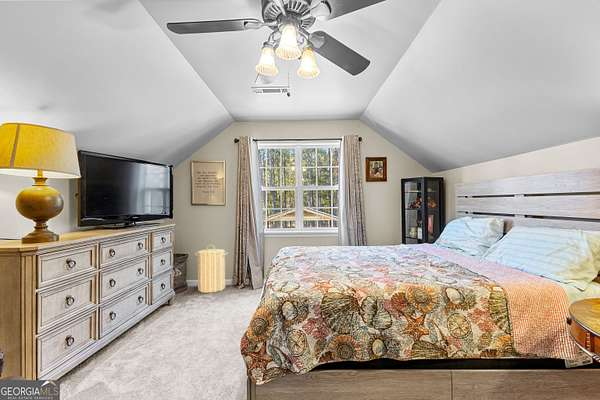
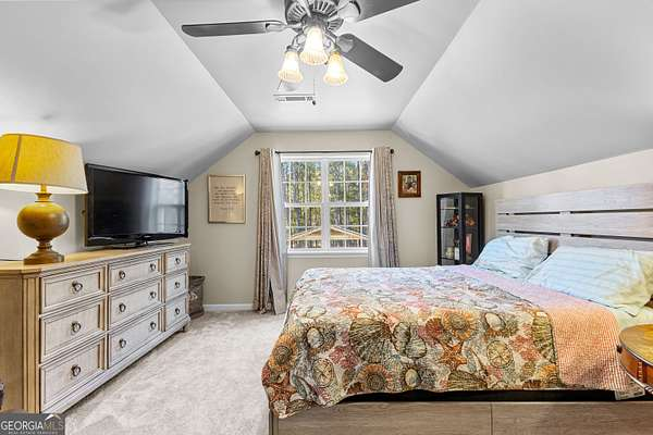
- laundry hamper [194,244,229,294]
